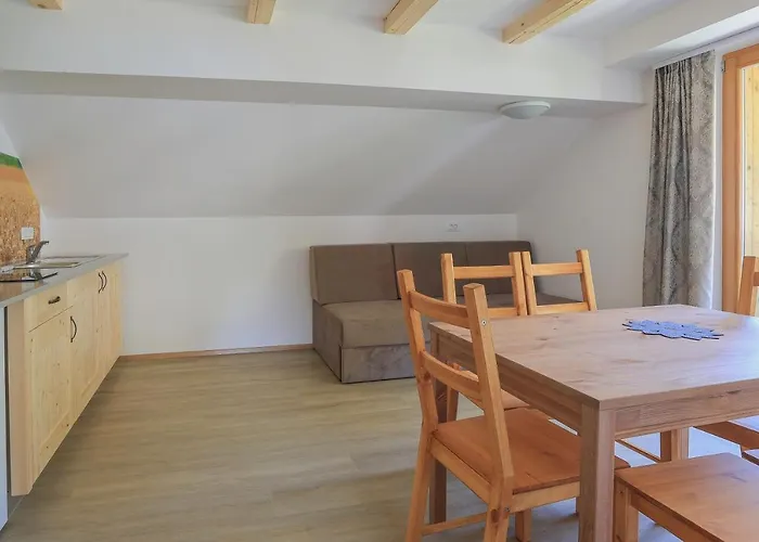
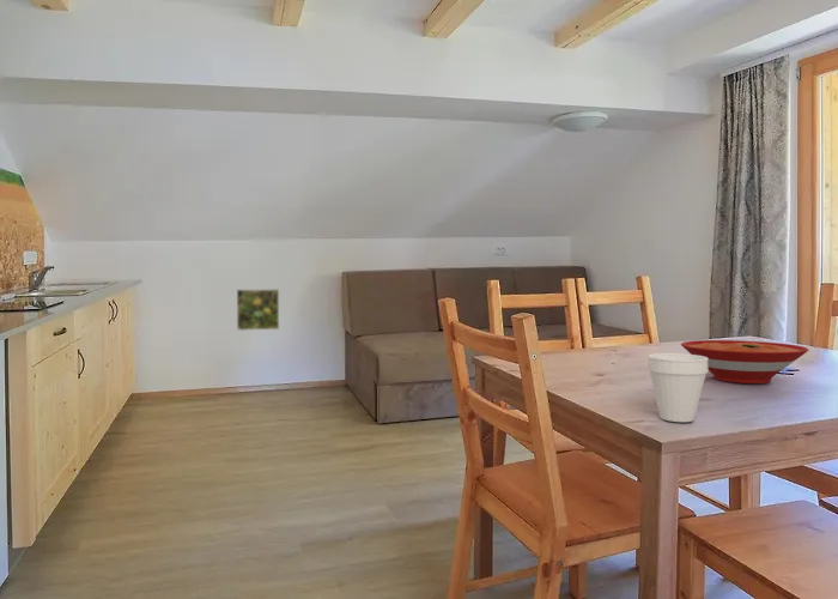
+ bowl [680,339,810,385]
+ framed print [236,288,280,332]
+ cup [646,352,709,423]
